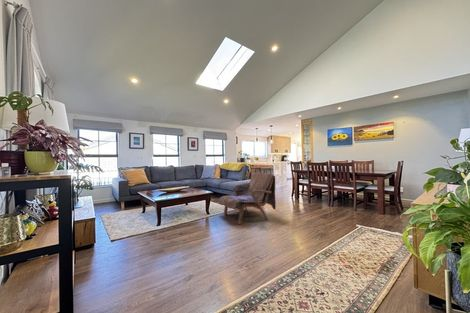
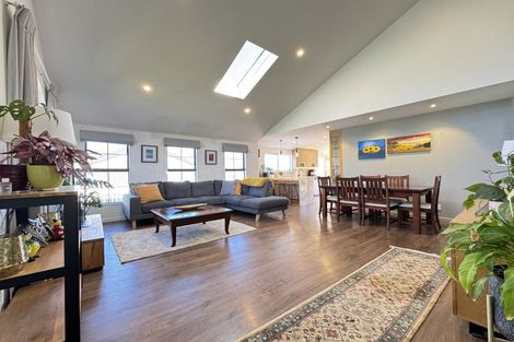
- armchair [218,171,277,225]
